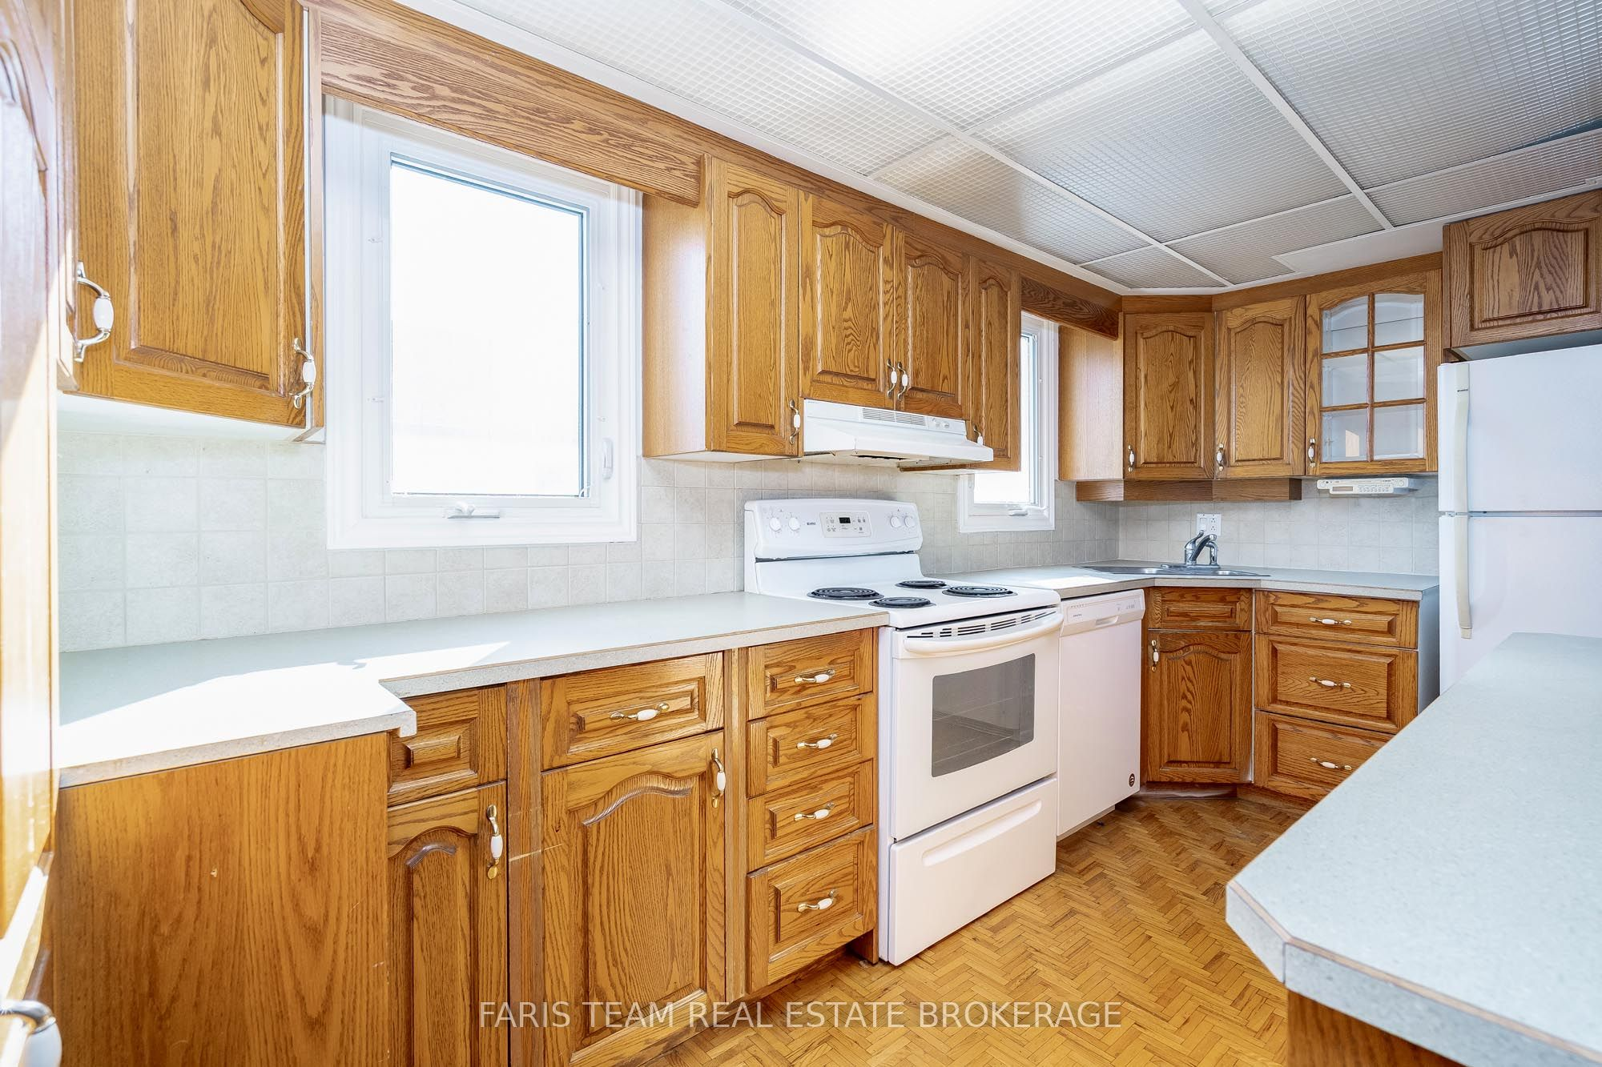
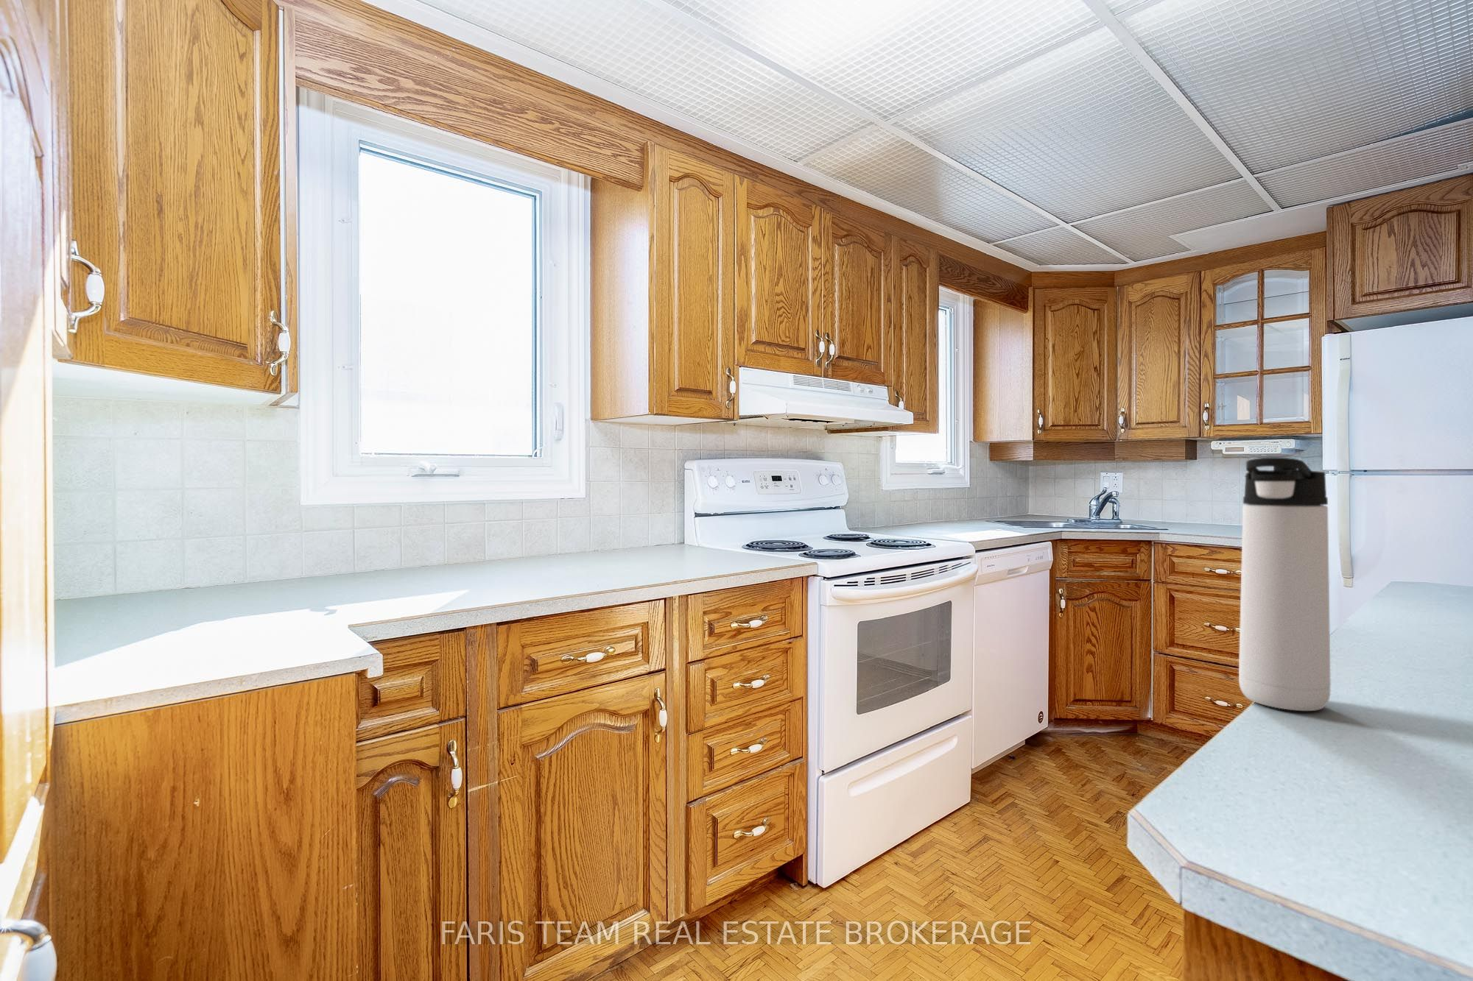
+ thermos bottle [1238,457,1332,712]
